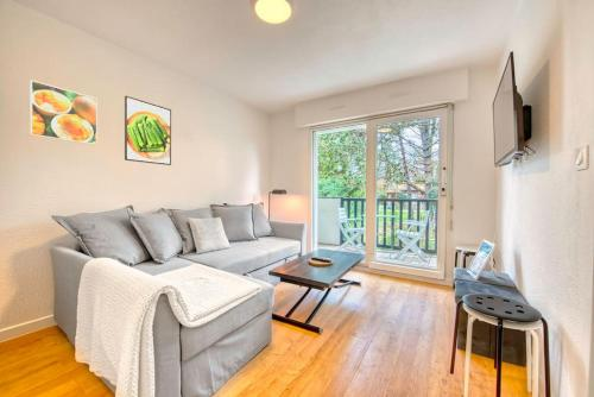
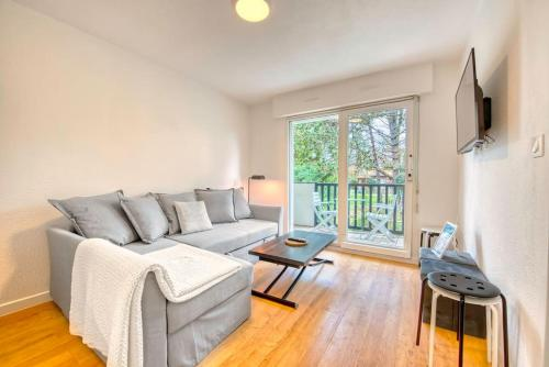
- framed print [29,78,99,146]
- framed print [124,95,172,166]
